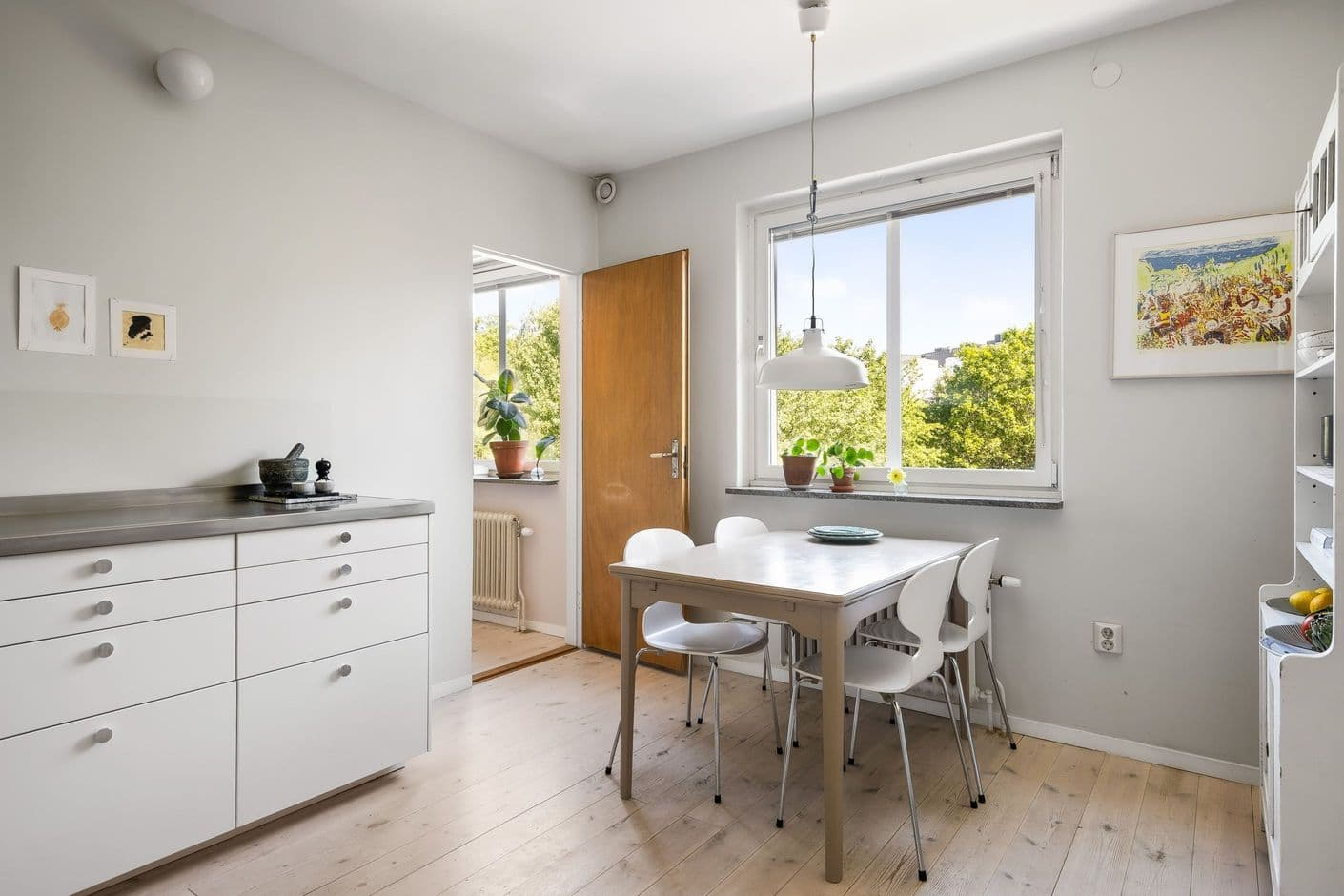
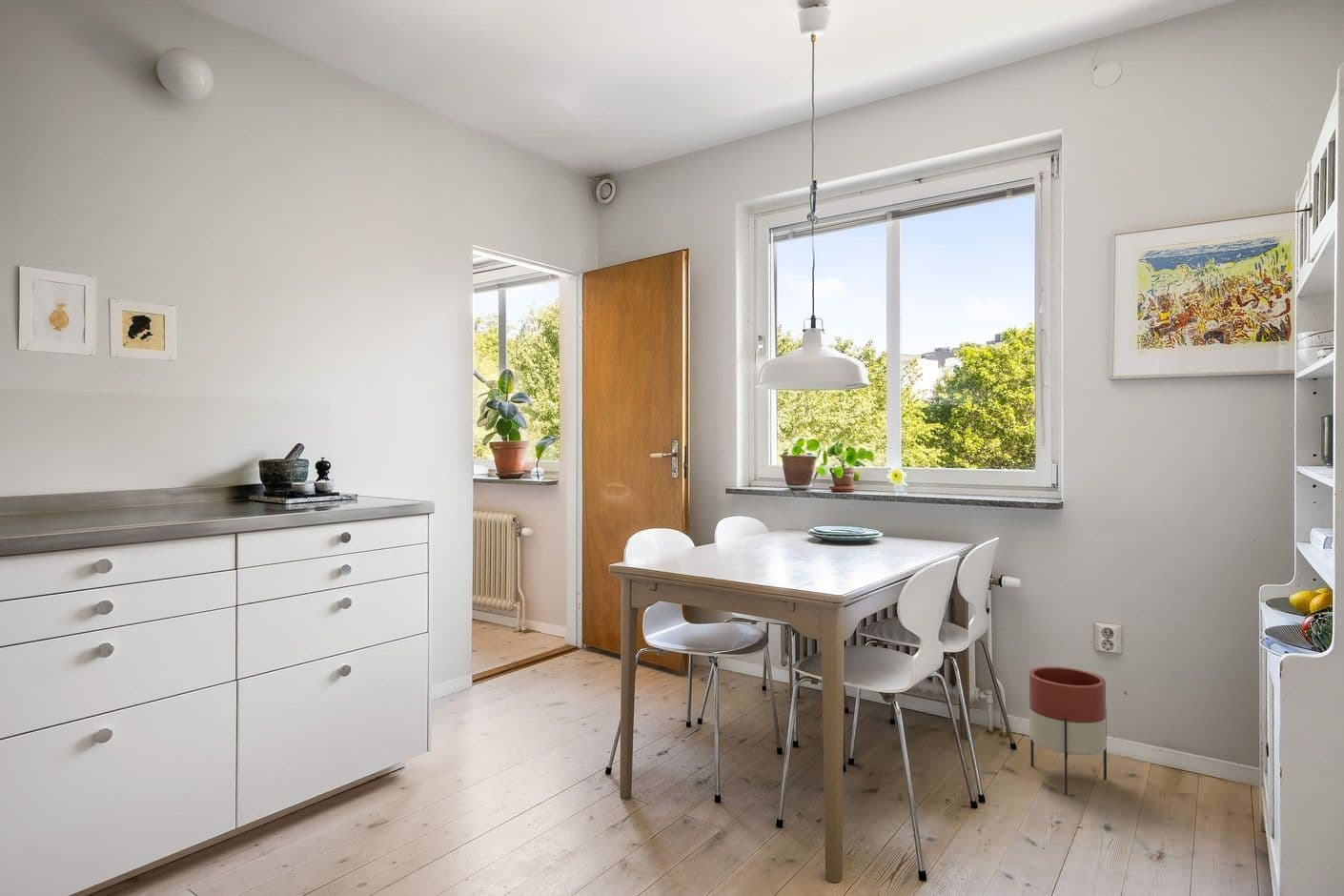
+ planter [1028,665,1108,796]
